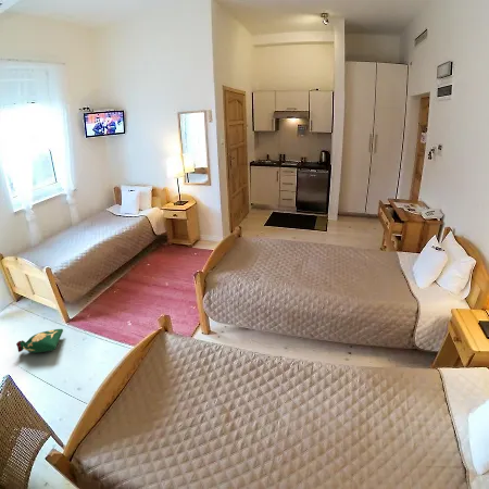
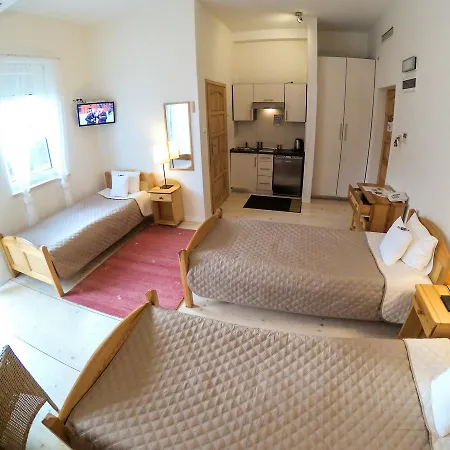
- bag [15,328,64,353]
